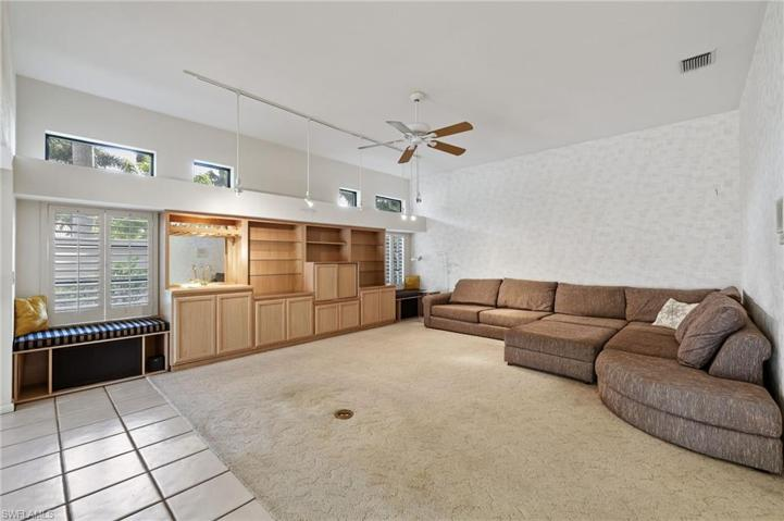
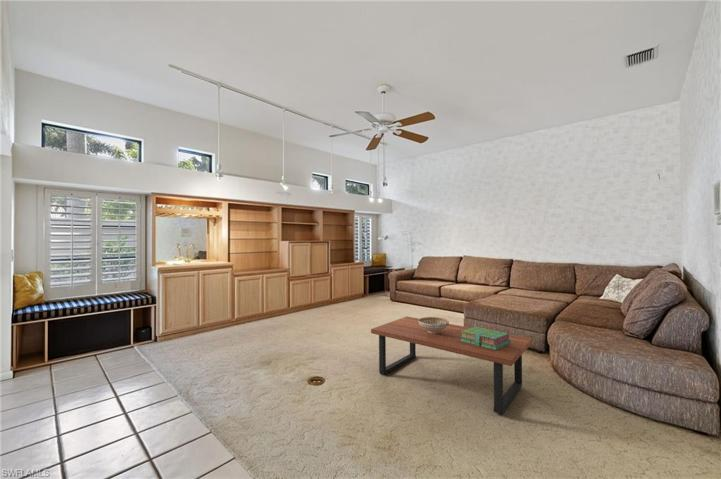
+ coffee table [370,315,533,415]
+ stack of books [461,326,510,350]
+ decorative bowl [419,316,450,334]
